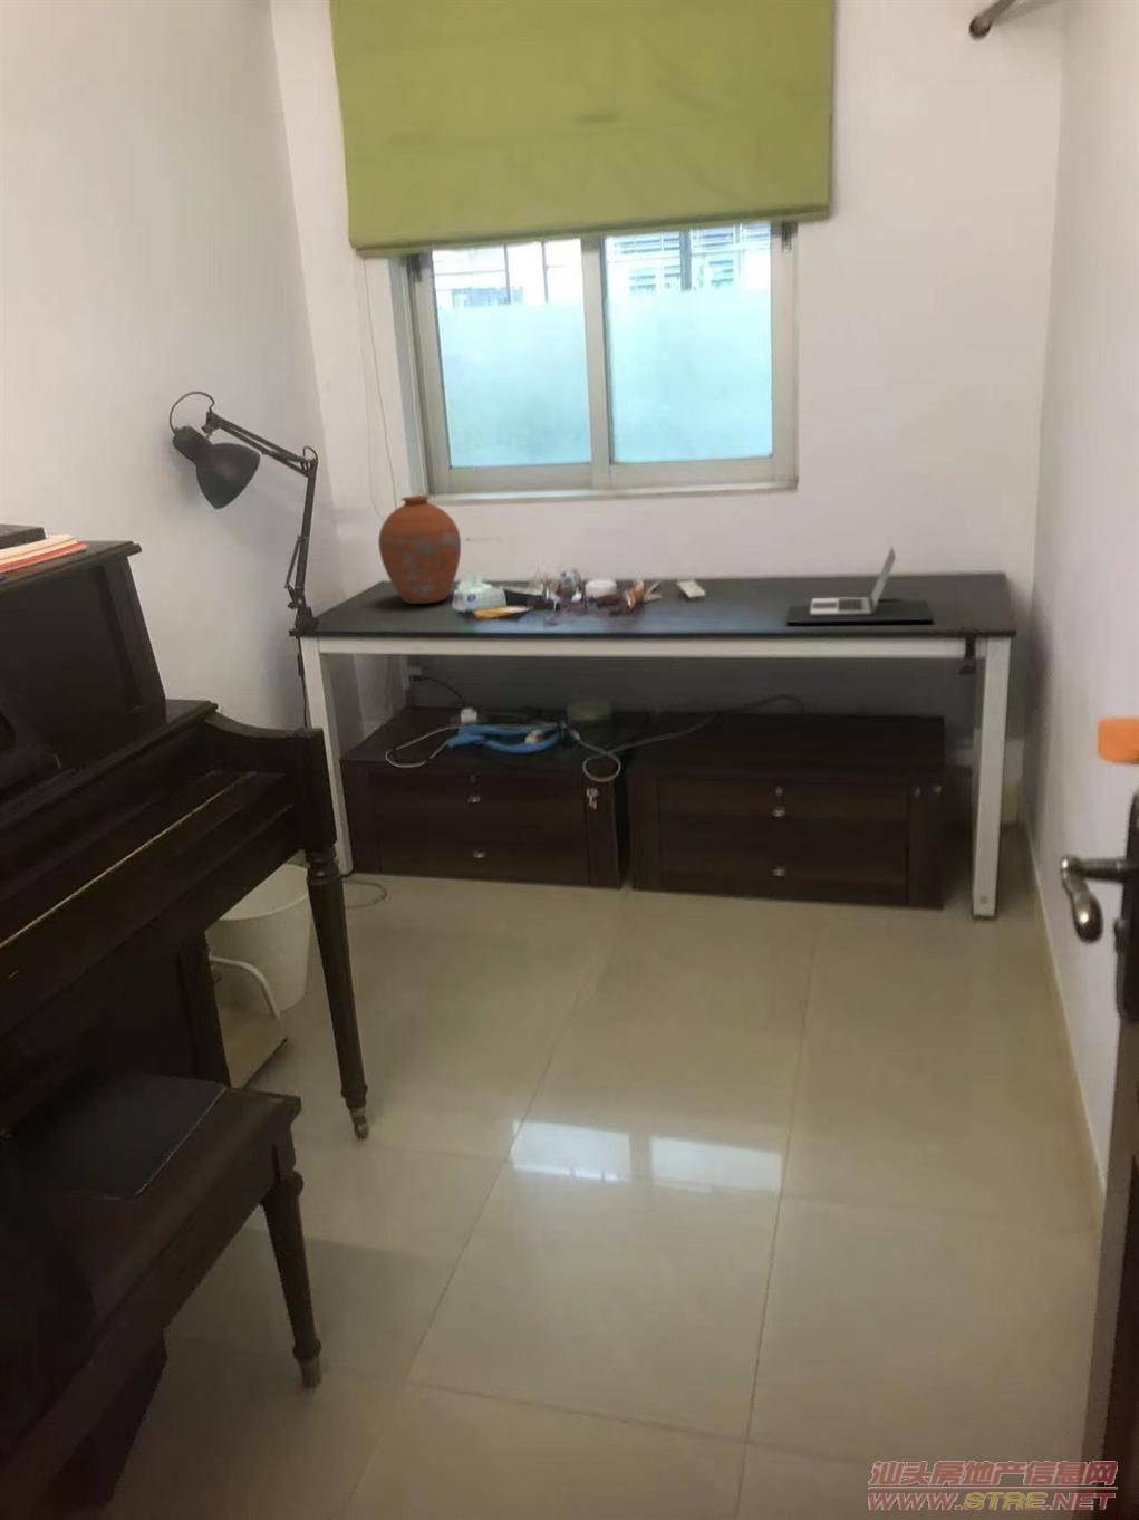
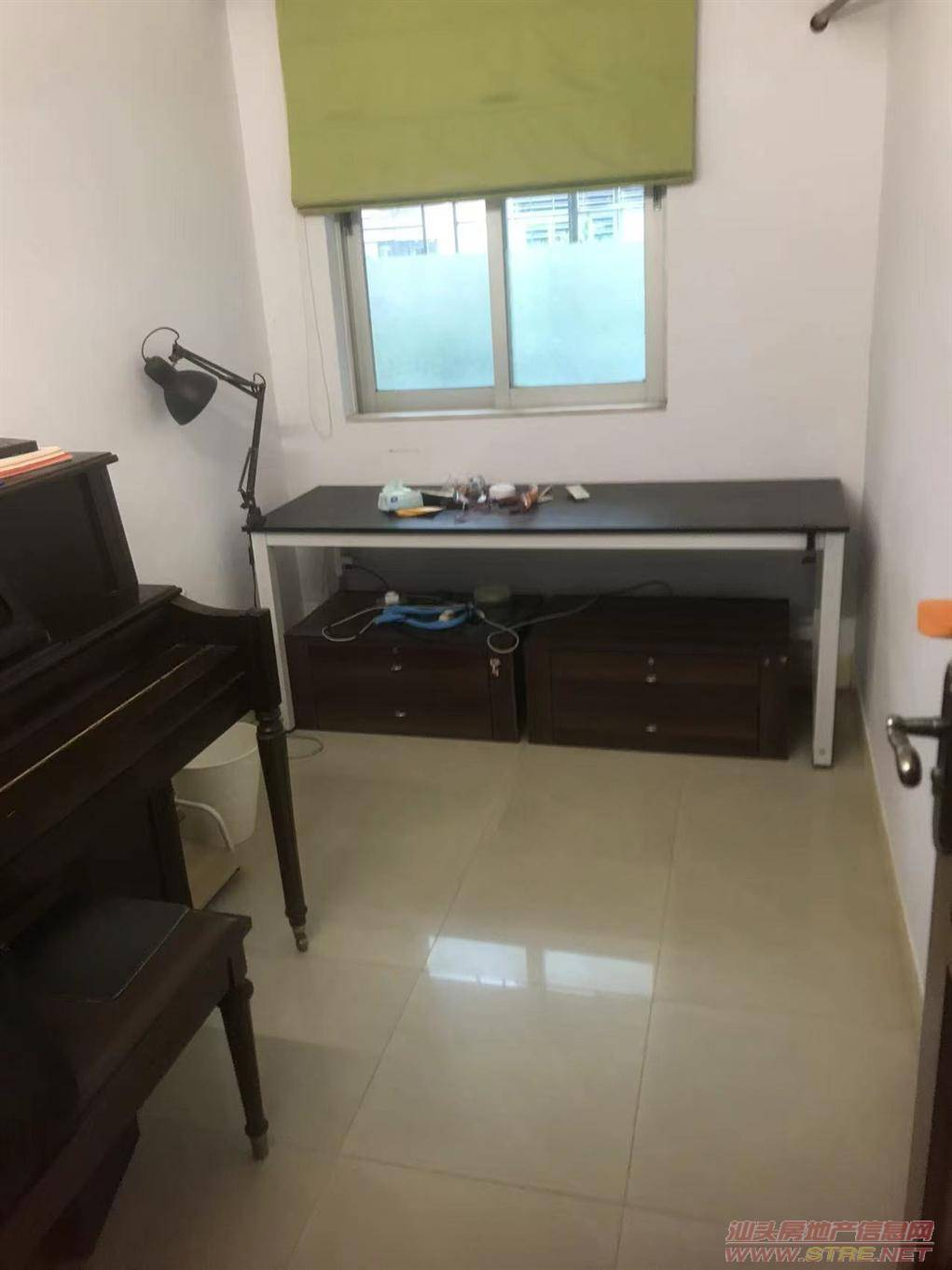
- vase [377,494,462,604]
- laptop [784,545,933,624]
